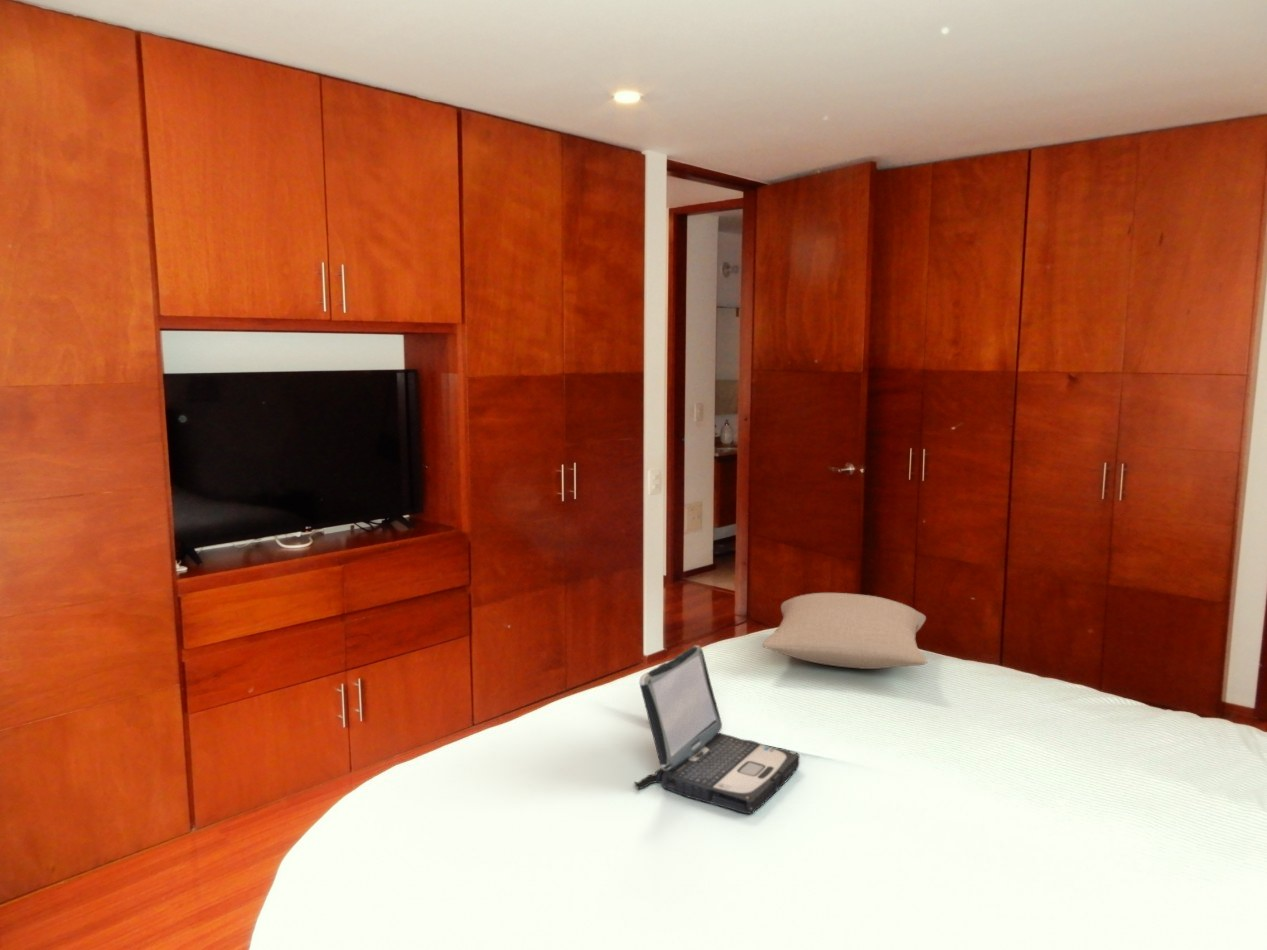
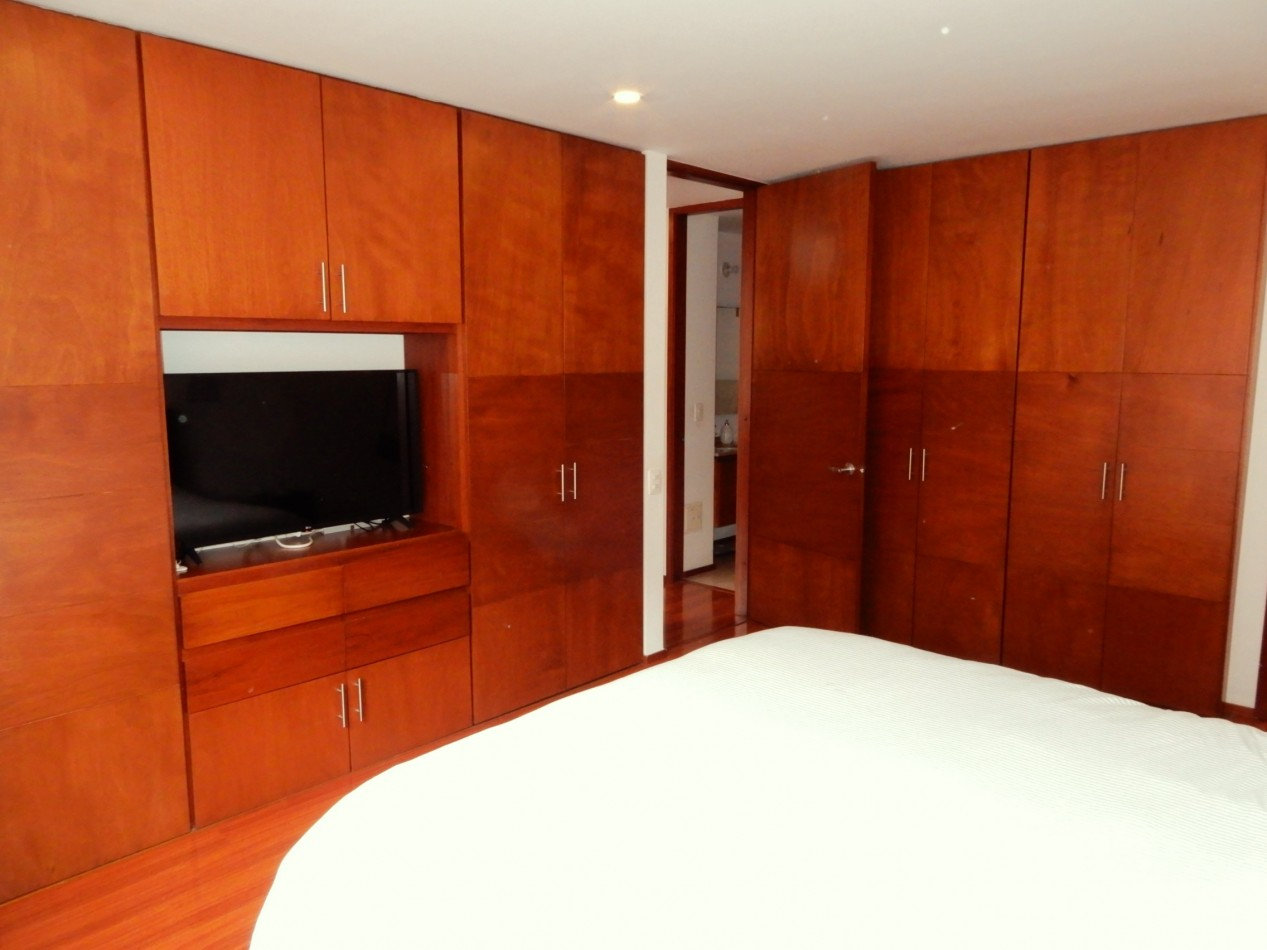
- laptop [633,644,801,815]
- pillow [762,592,928,670]
